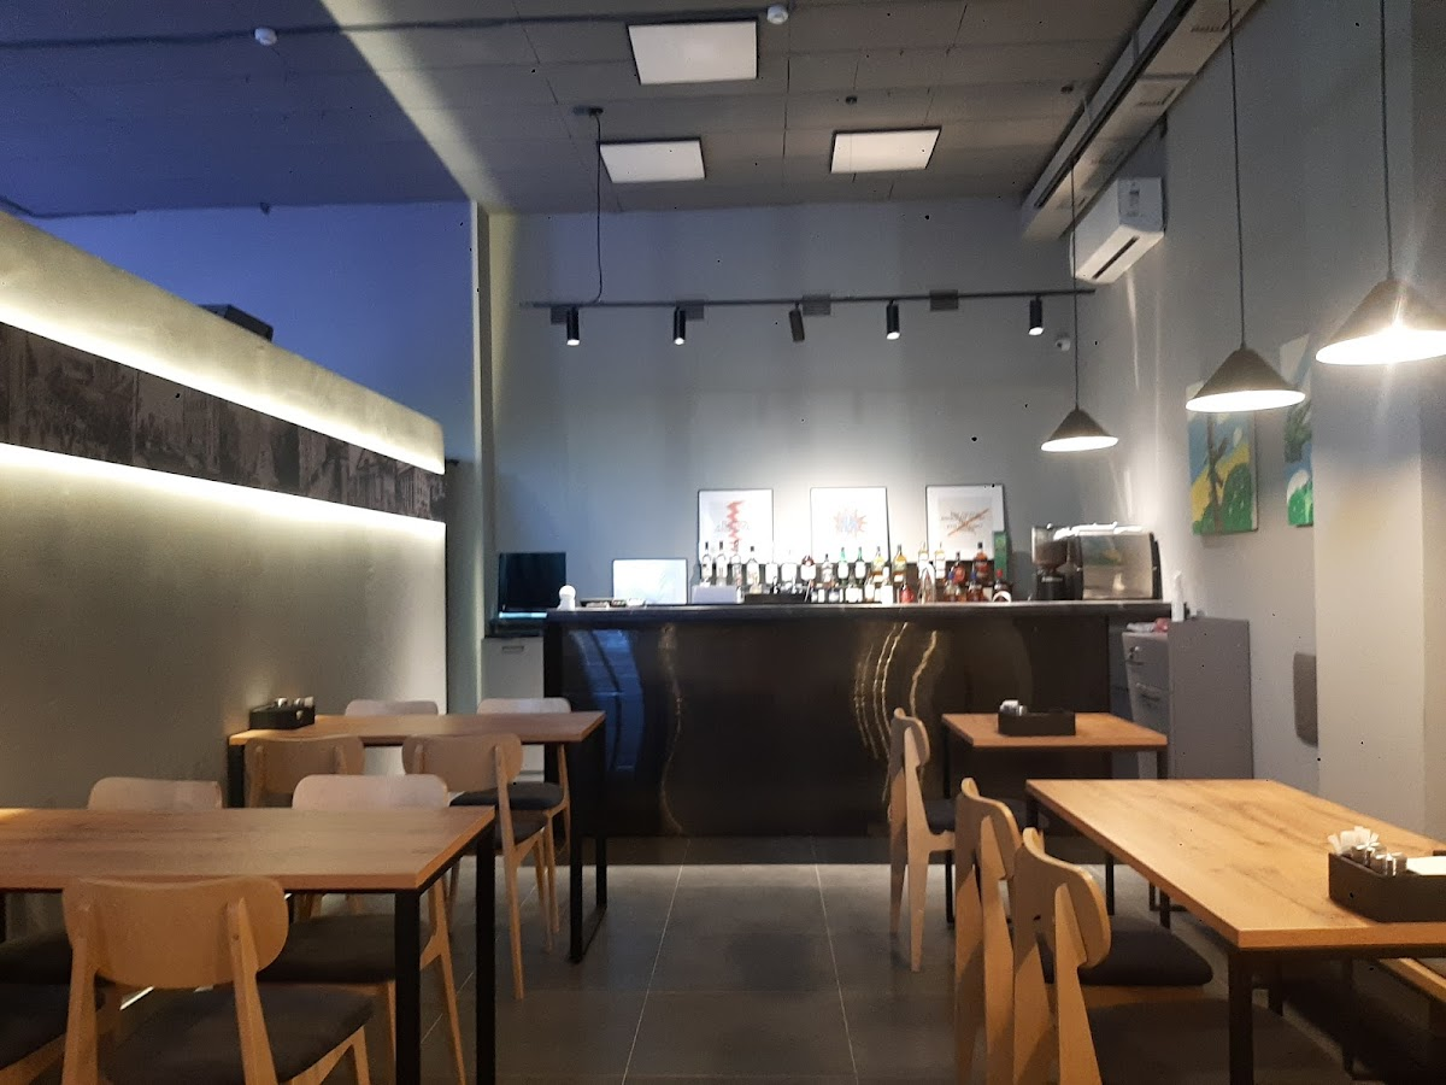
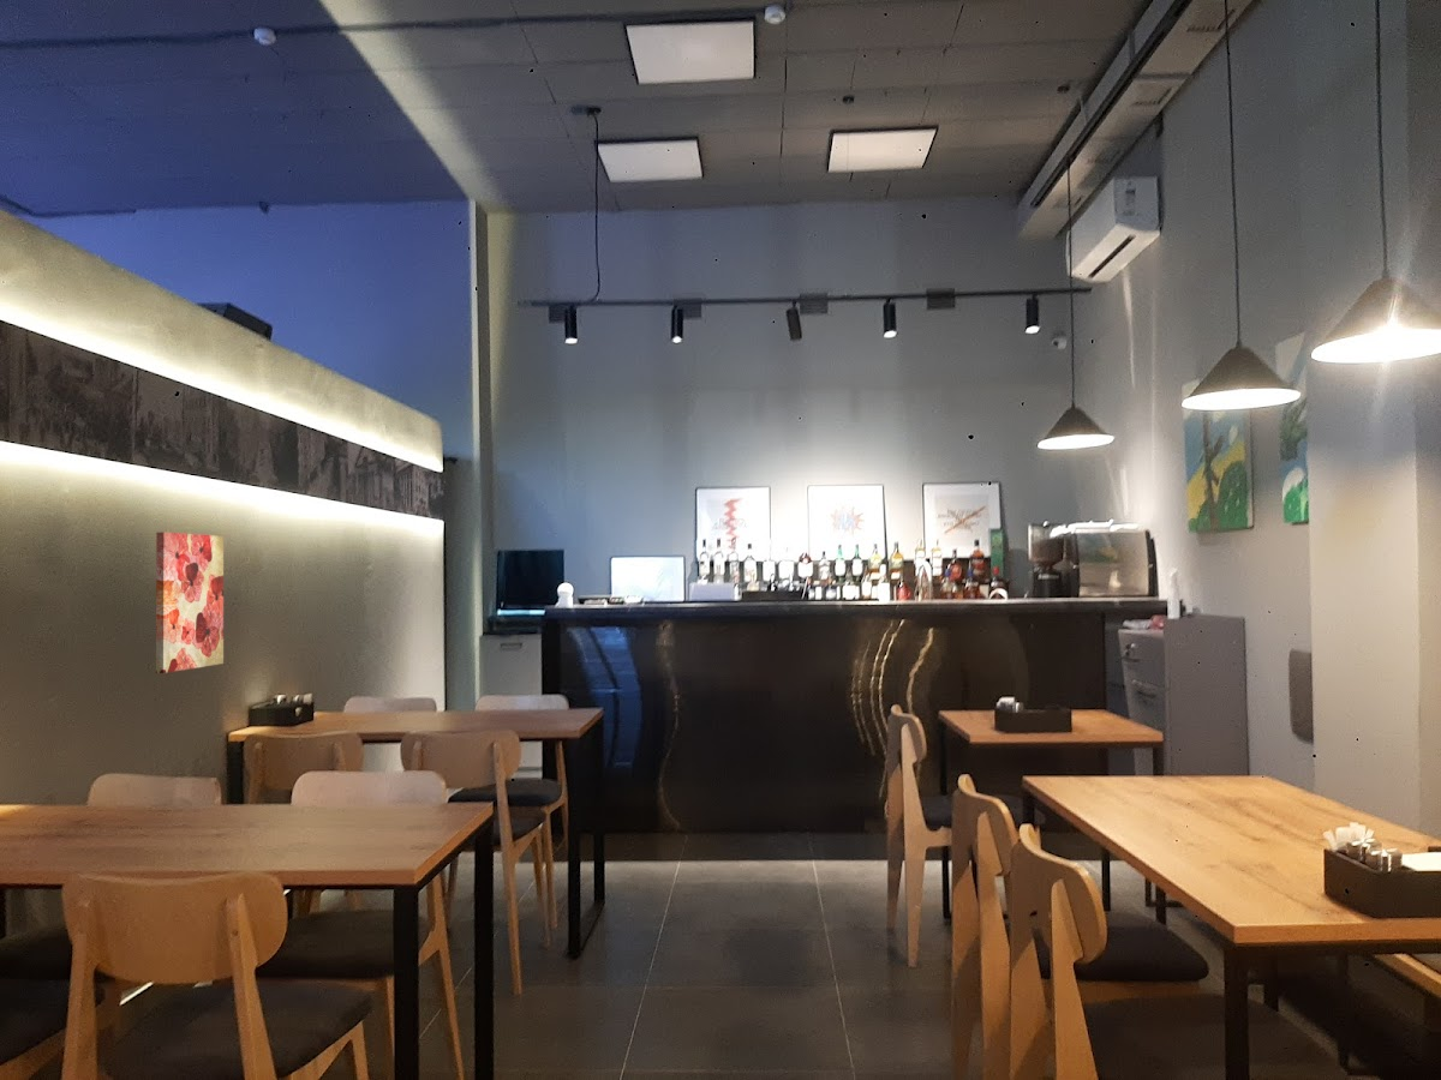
+ wall art [155,530,225,674]
